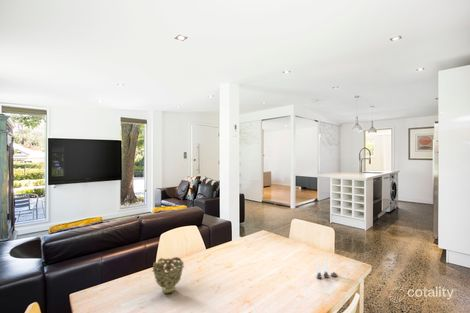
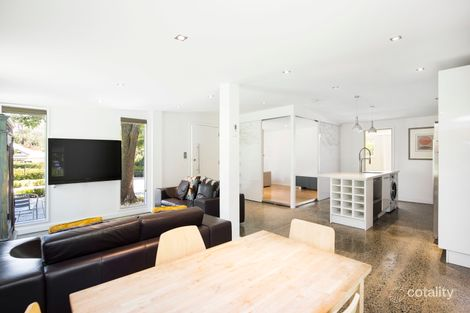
- salt and pepper shaker set [315,257,338,280]
- decorative bowl [151,256,185,294]
